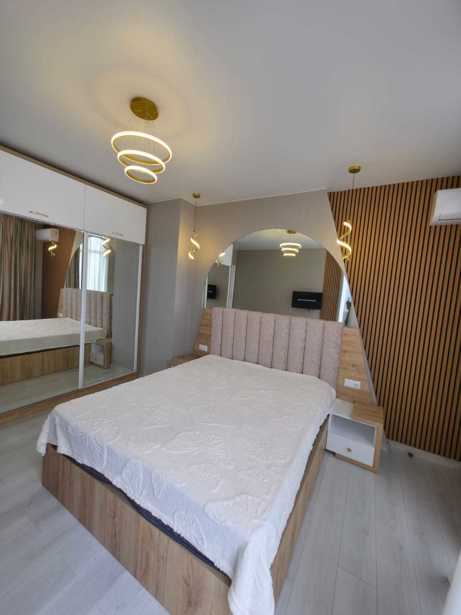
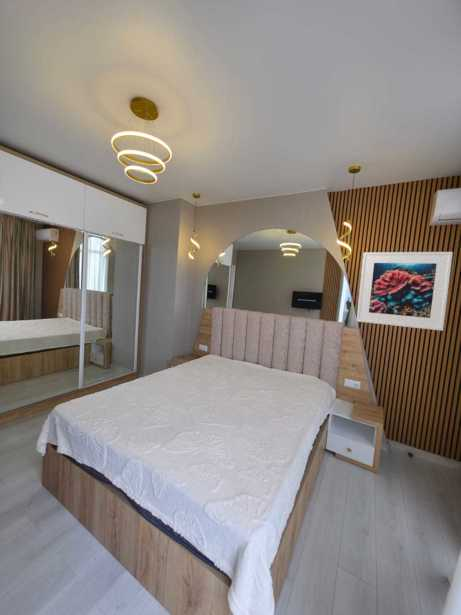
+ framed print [355,251,454,332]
